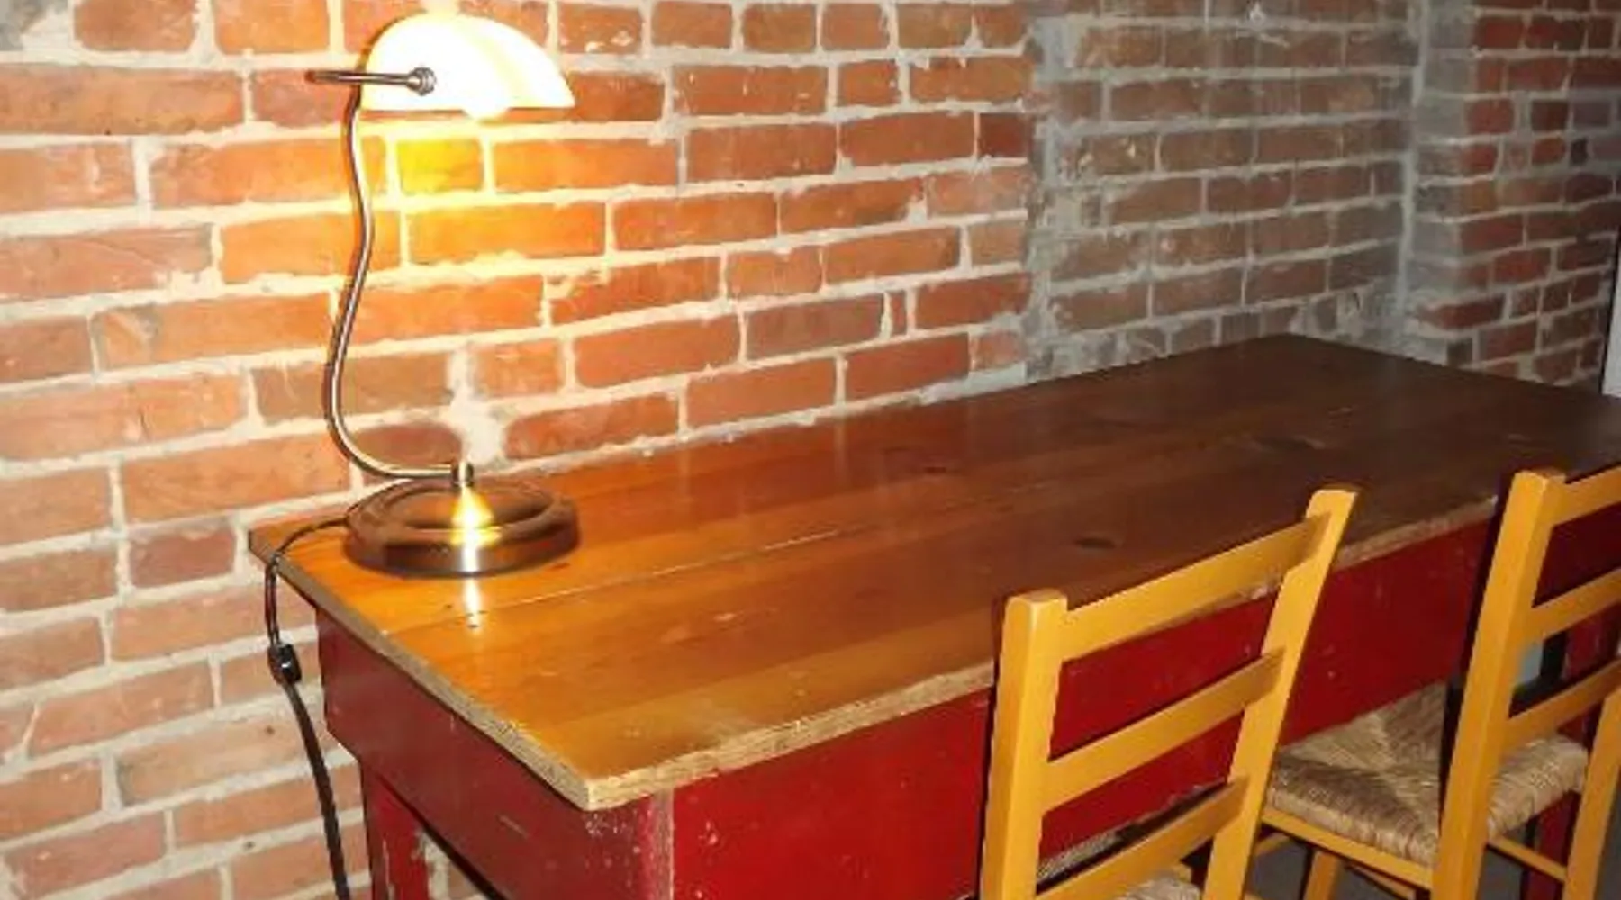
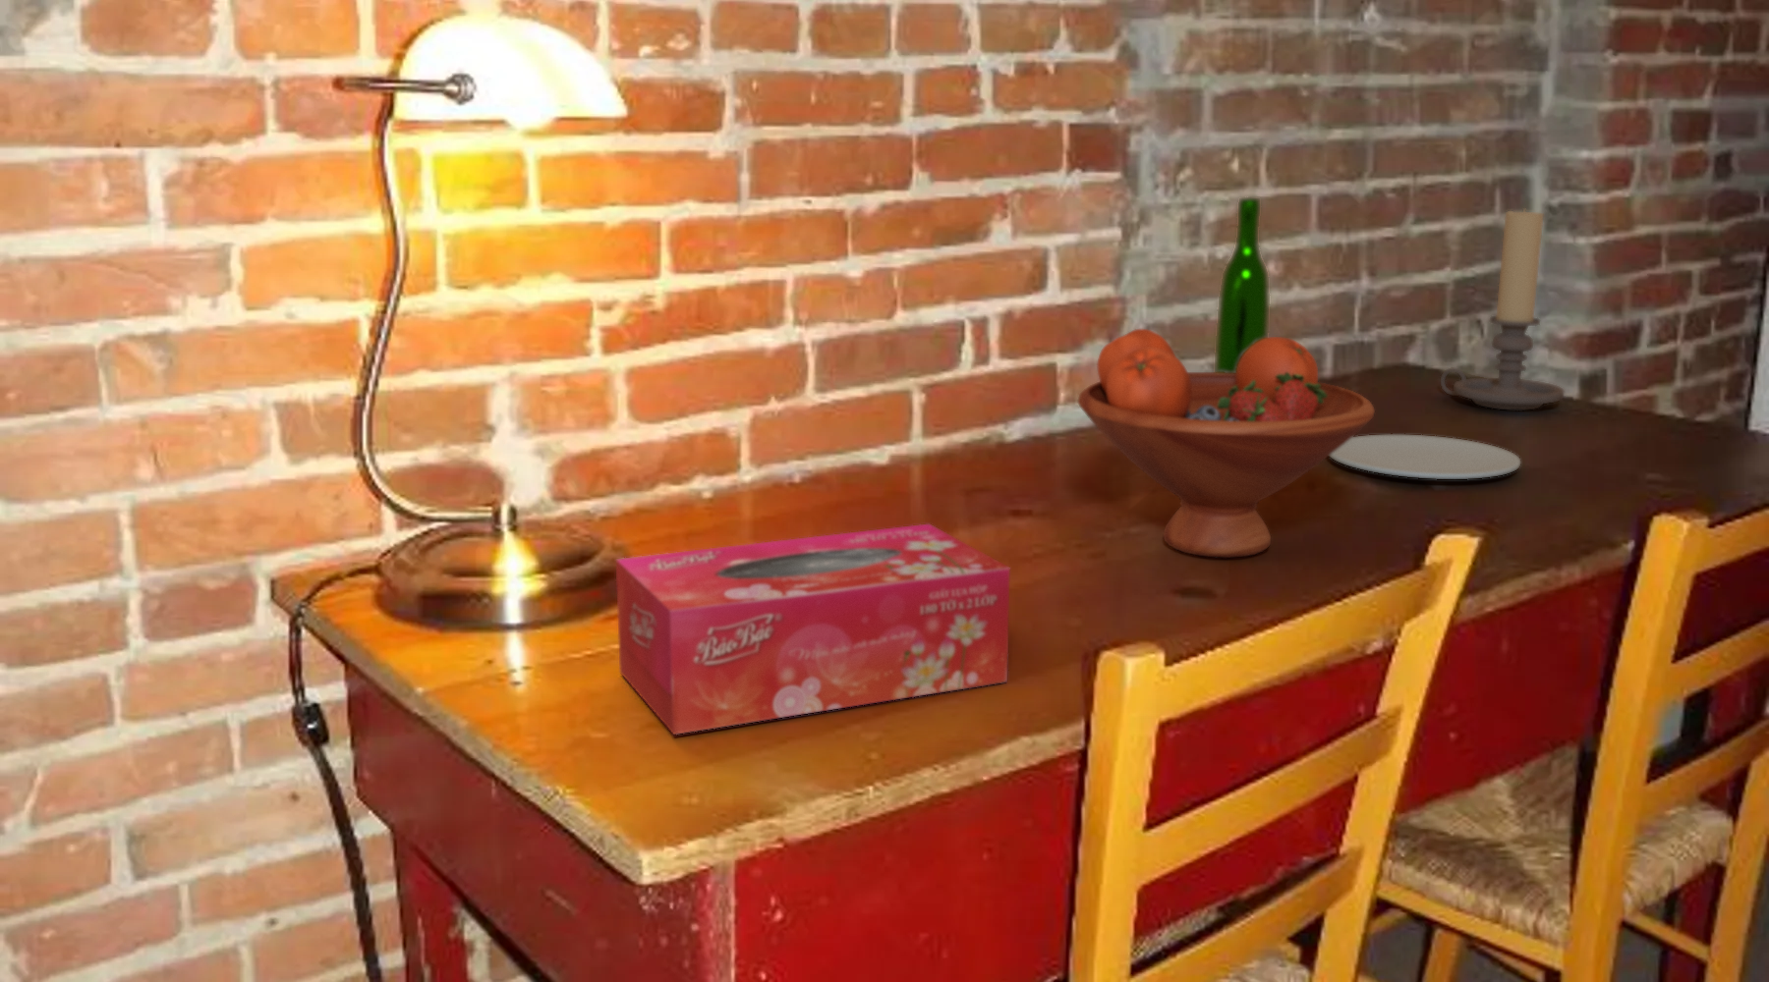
+ paper plate [1329,434,1521,480]
+ fruit bowl [1077,328,1376,559]
+ candle holder [1440,207,1566,410]
+ tissue box [615,524,1010,735]
+ wine bottle [1214,197,1270,374]
